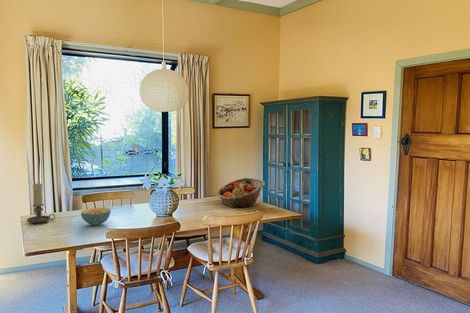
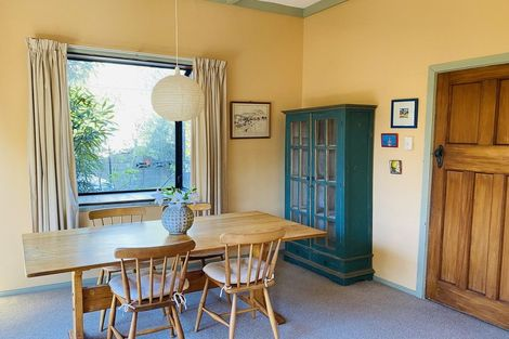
- candle holder [26,182,56,224]
- fruit basket [216,177,266,208]
- cereal bowl [80,207,112,226]
